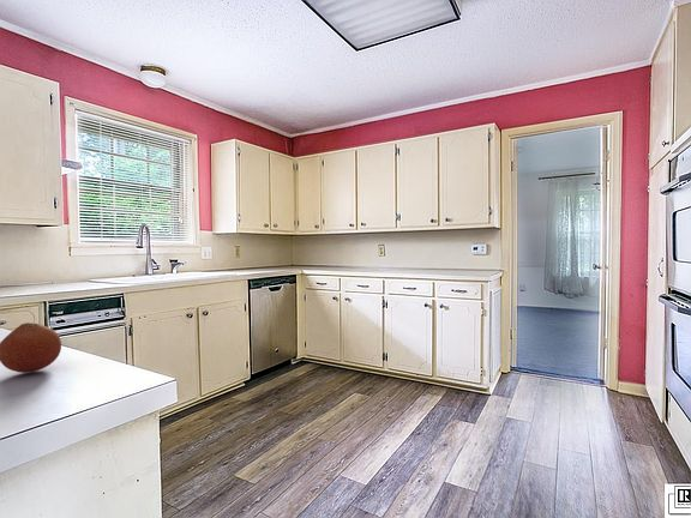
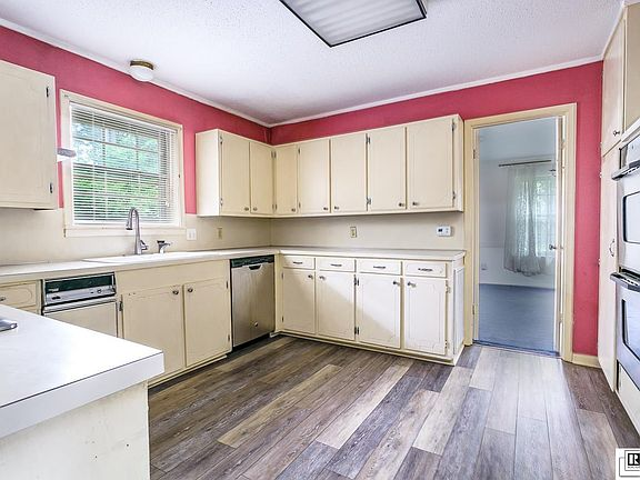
- fruit [0,321,62,374]
